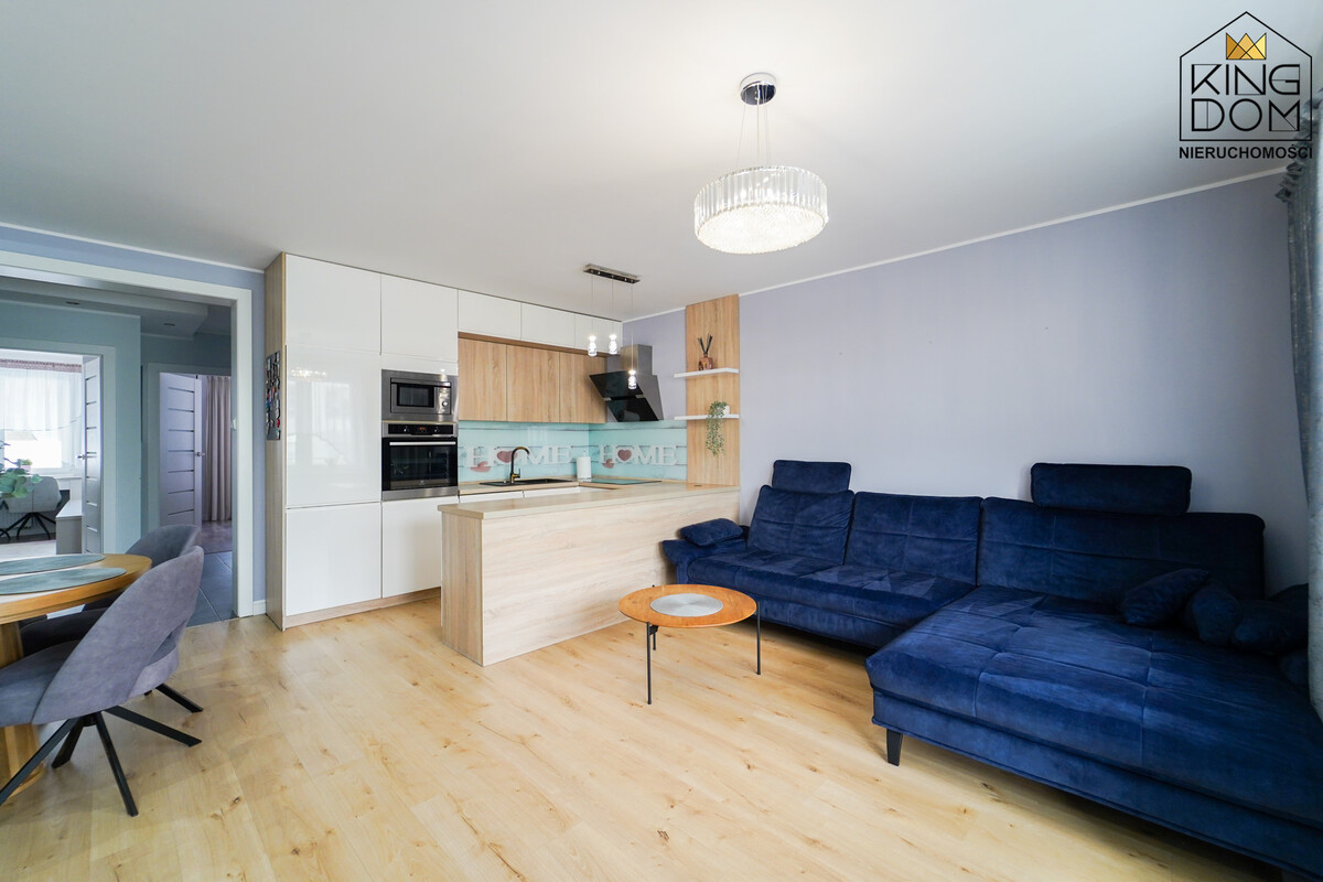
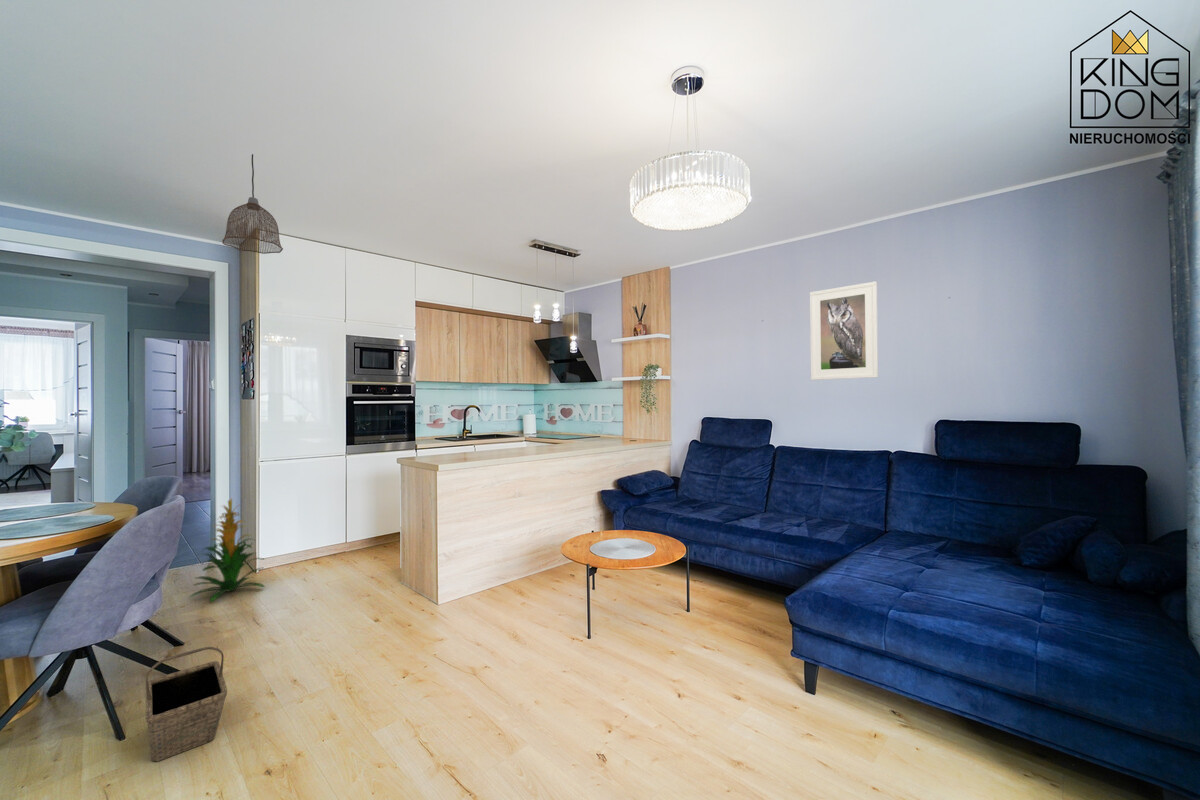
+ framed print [809,281,879,381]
+ pendant lamp [221,153,284,255]
+ indoor plant [188,497,266,603]
+ basket [145,646,228,762]
